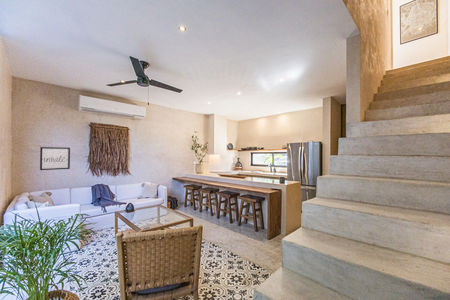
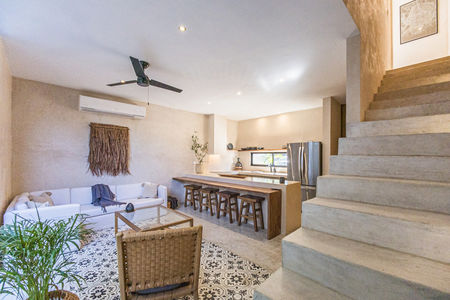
- wall art [39,146,71,171]
